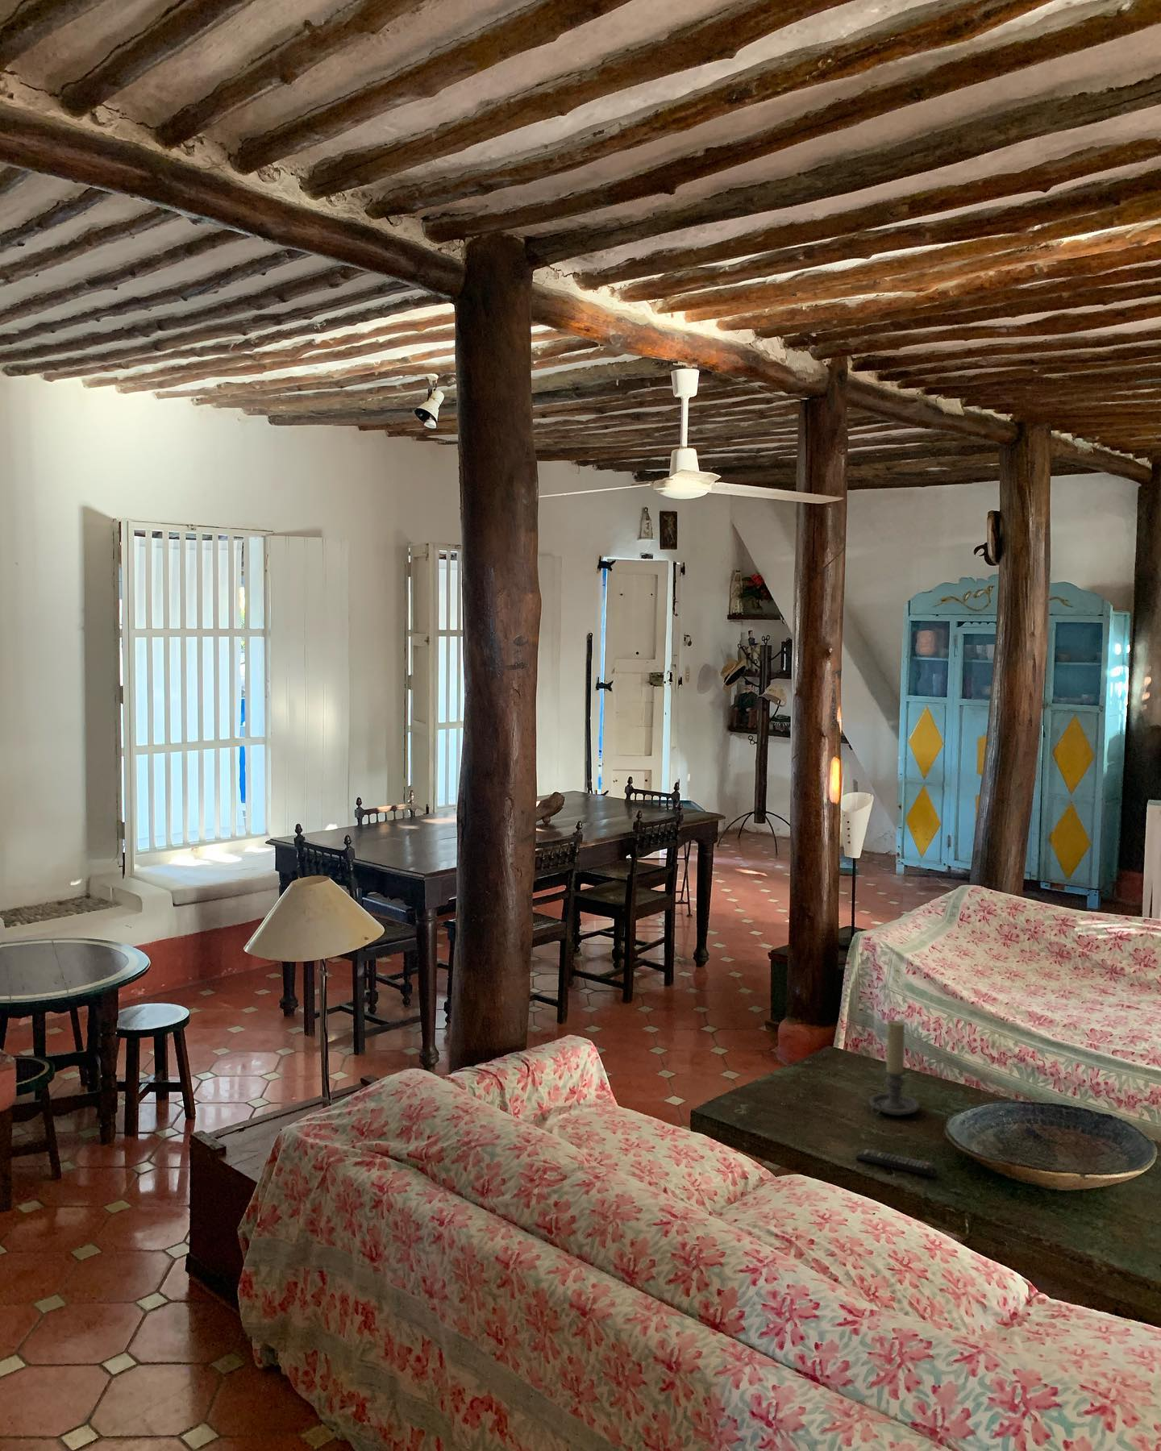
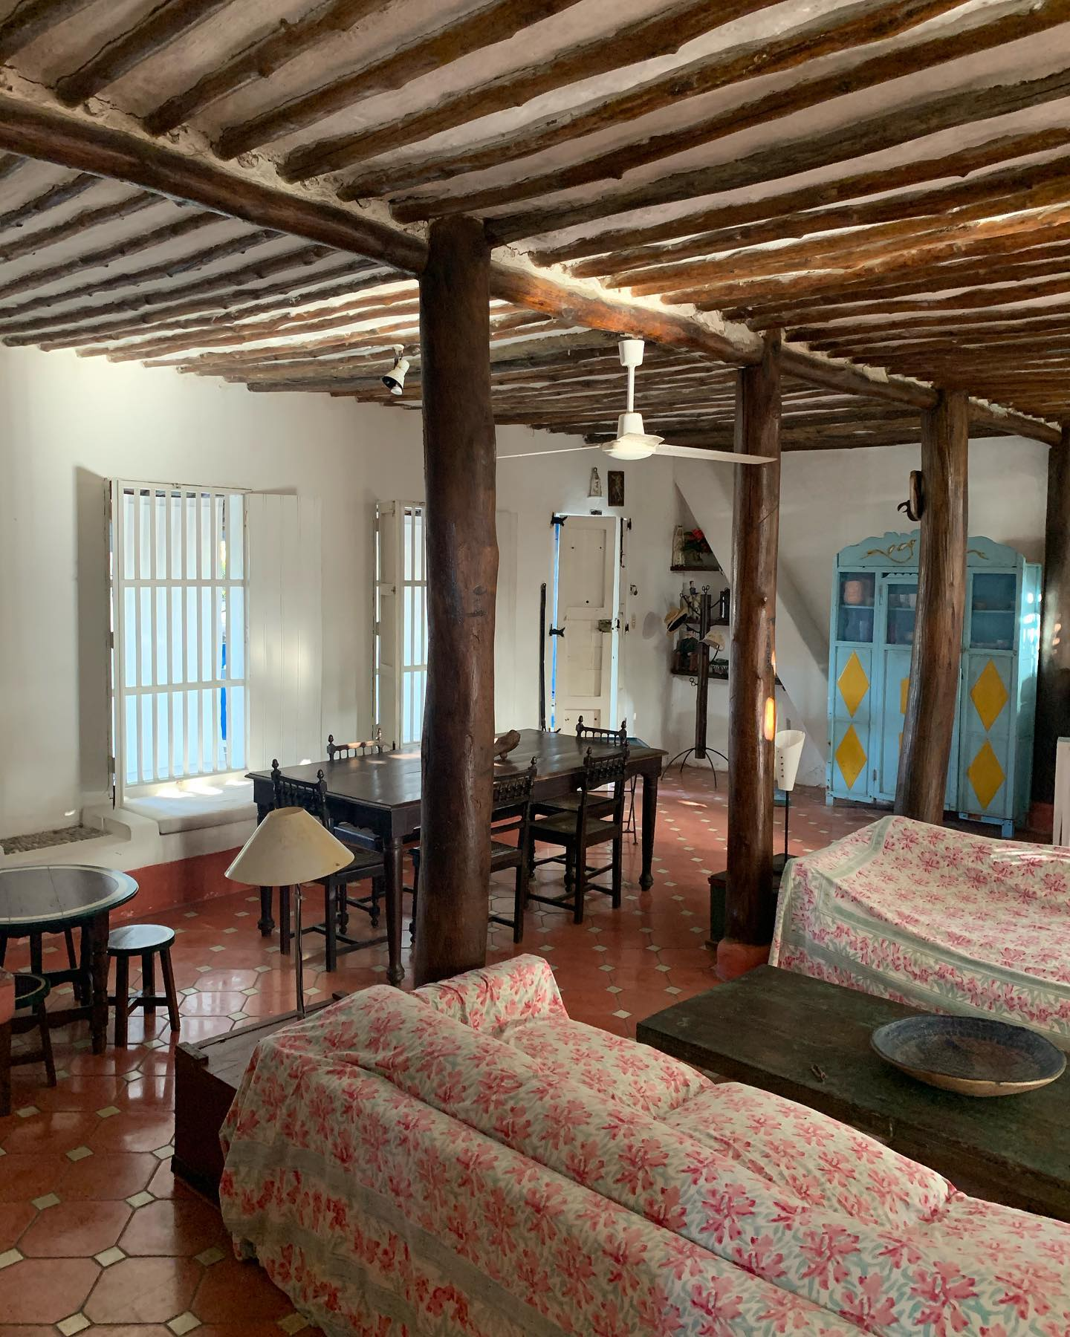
- remote control [854,1148,938,1177]
- candle holder [868,1020,921,1117]
